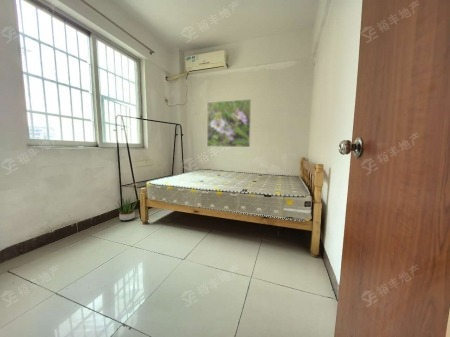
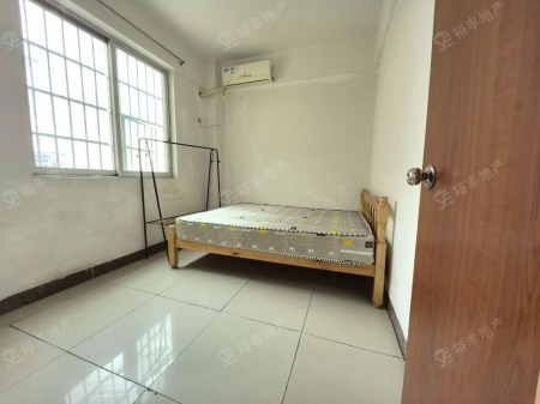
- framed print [206,98,252,148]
- potted plant [113,194,139,222]
